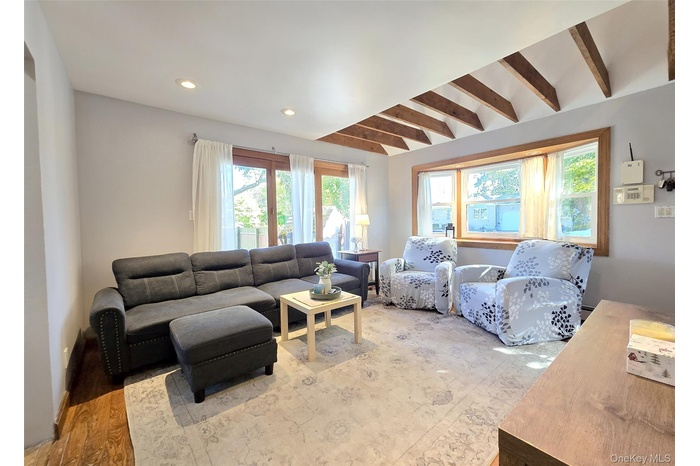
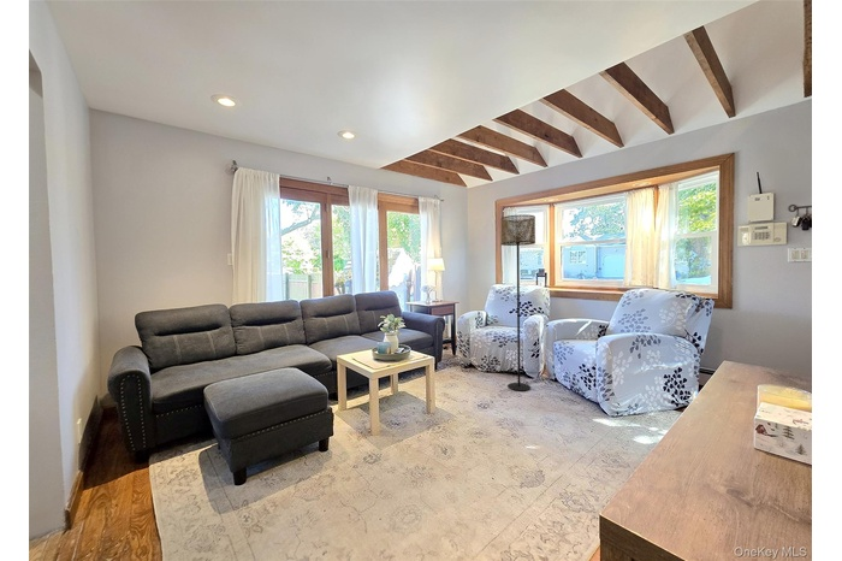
+ floor lamp [499,213,536,392]
